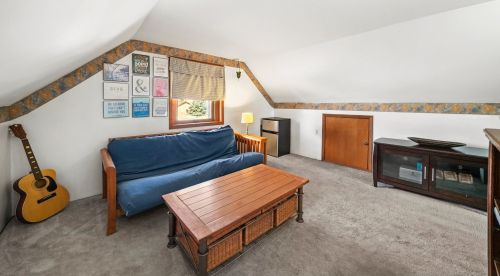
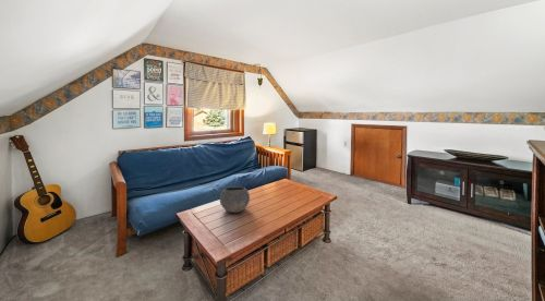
+ bowl [219,186,251,214]
